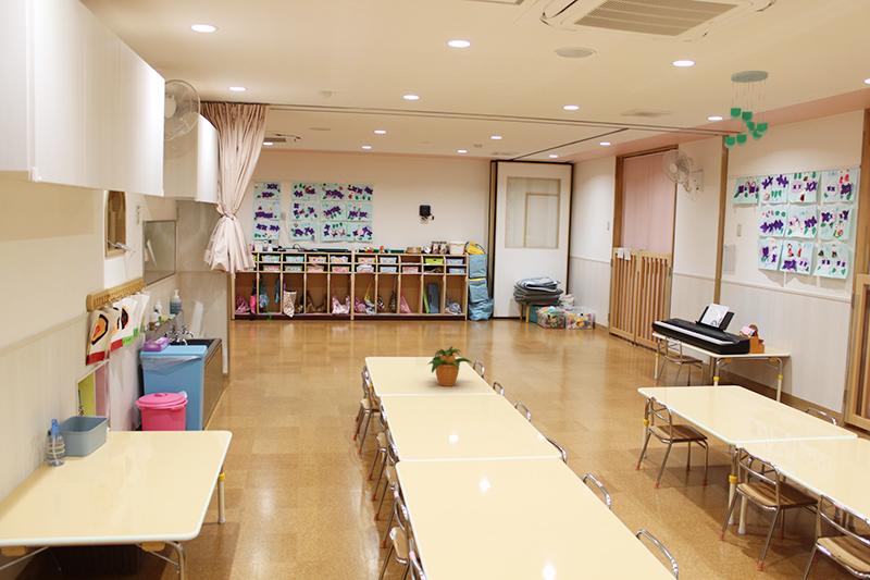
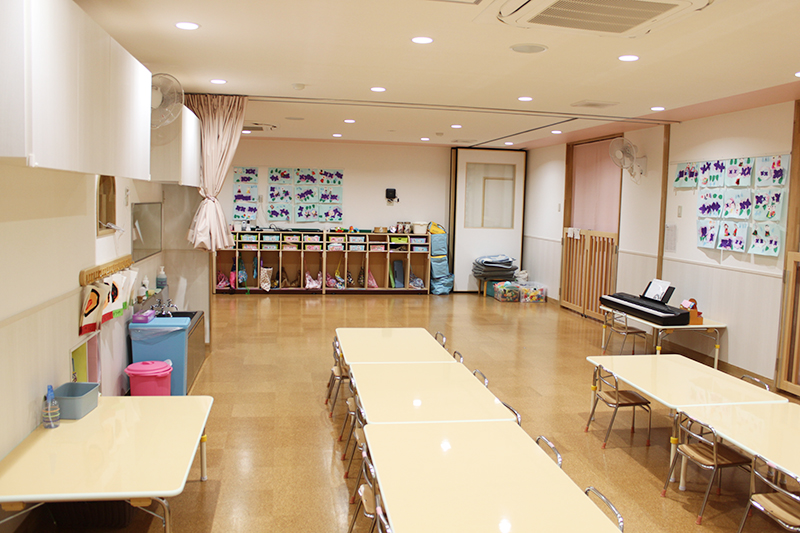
- ceiling mobile [723,70,769,149]
- potted plant [426,345,474,387]
